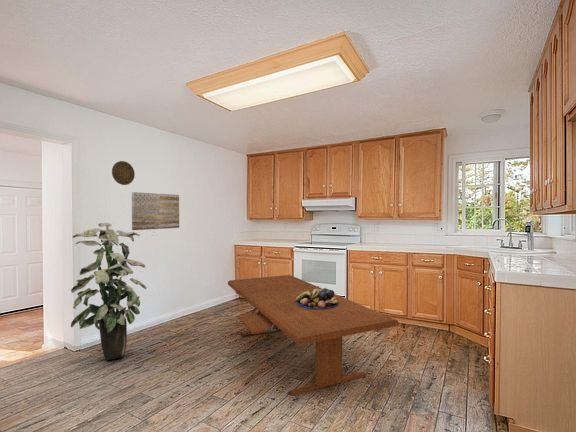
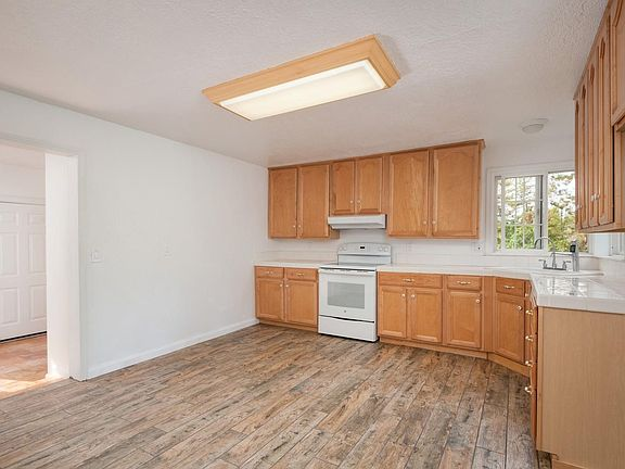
- fruit bowl [295,287,338,309]
- decorative plate [111,160,136,186]
- indoor plant [70,222,147,361]
- table [227,274,399,396]
- wall art [131,191,180,231]
